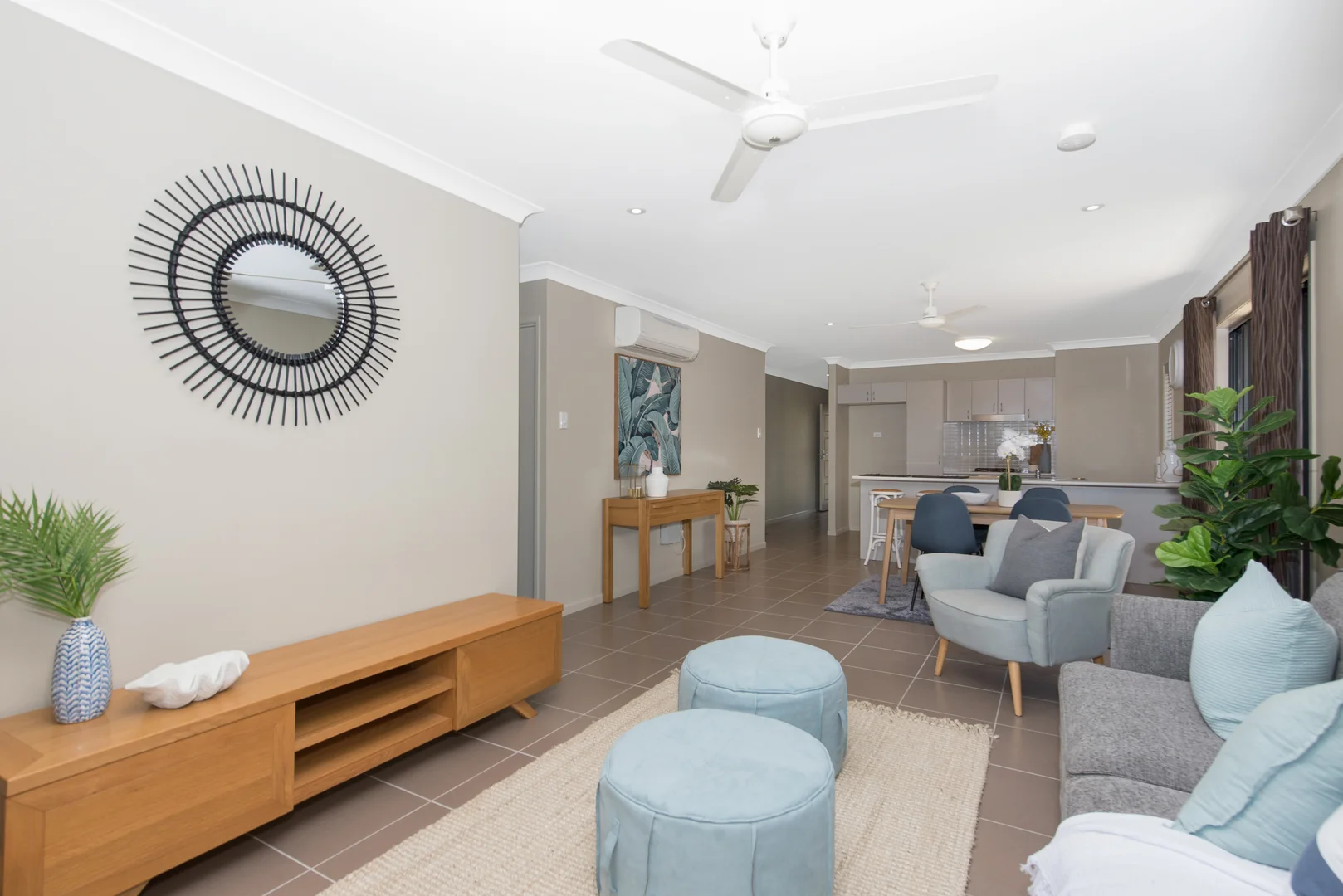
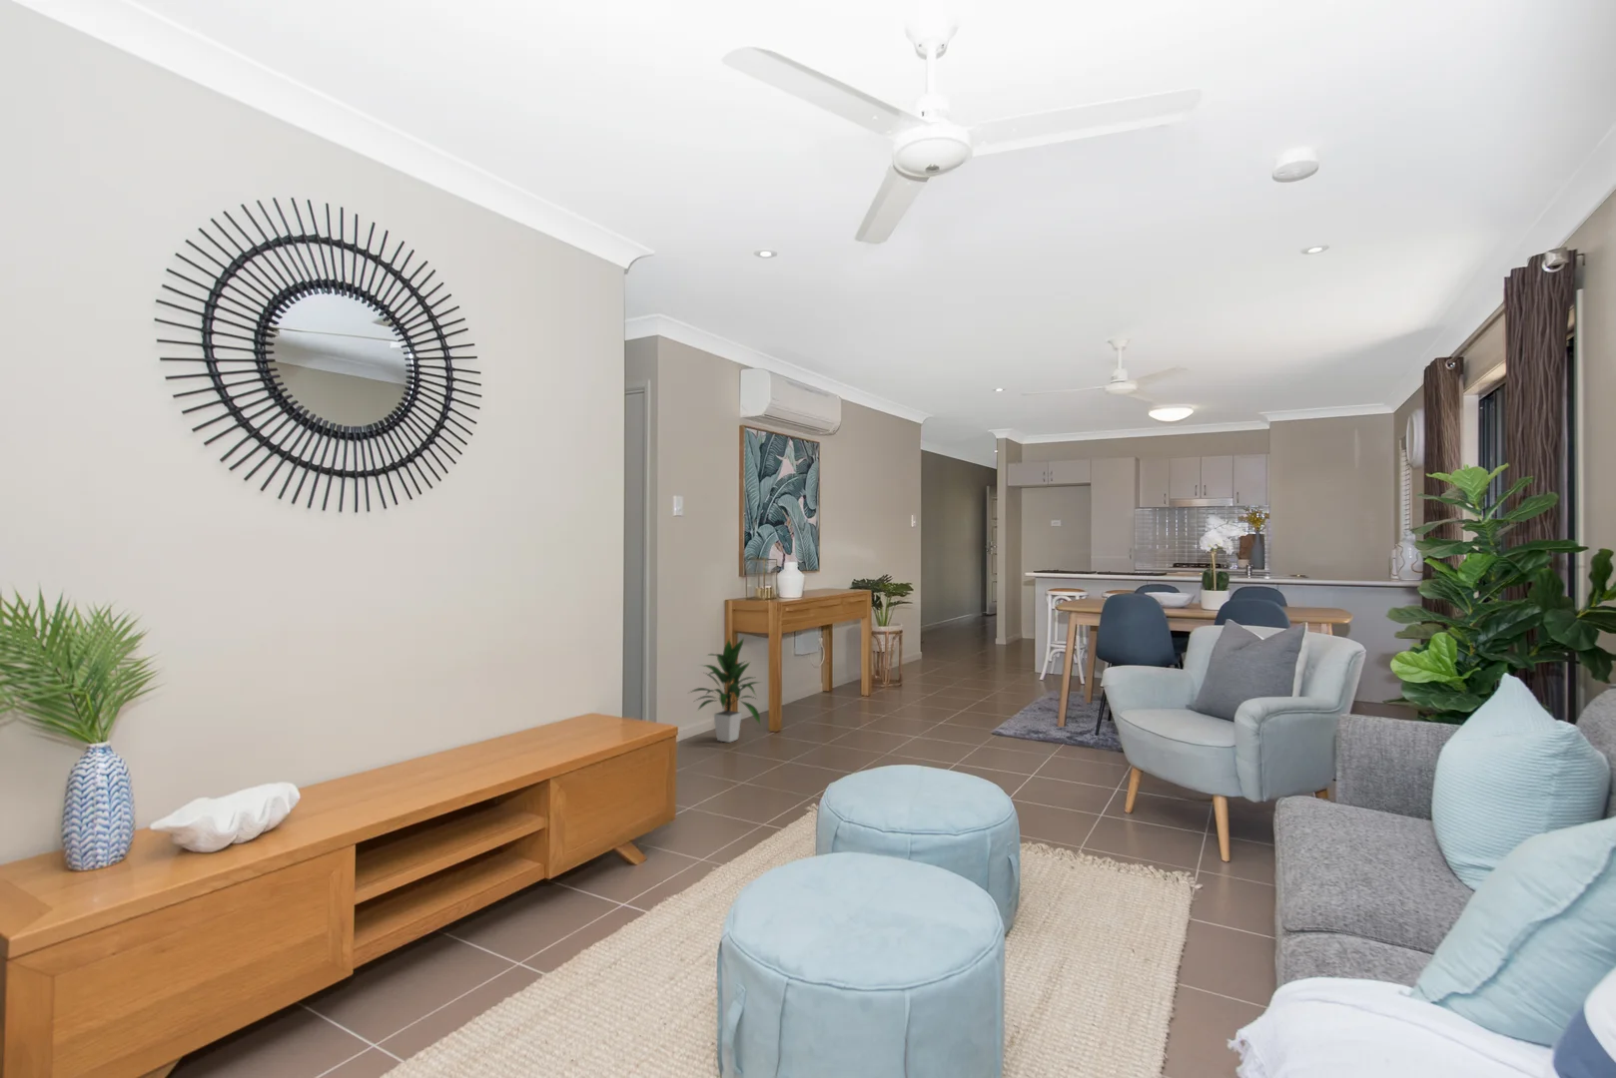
+ indoor plant [688,636,763,744]
